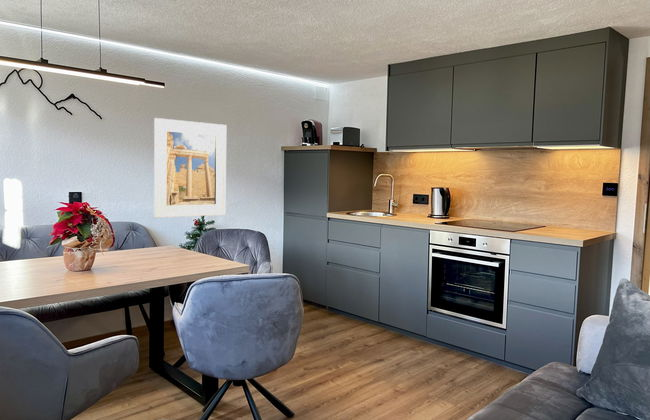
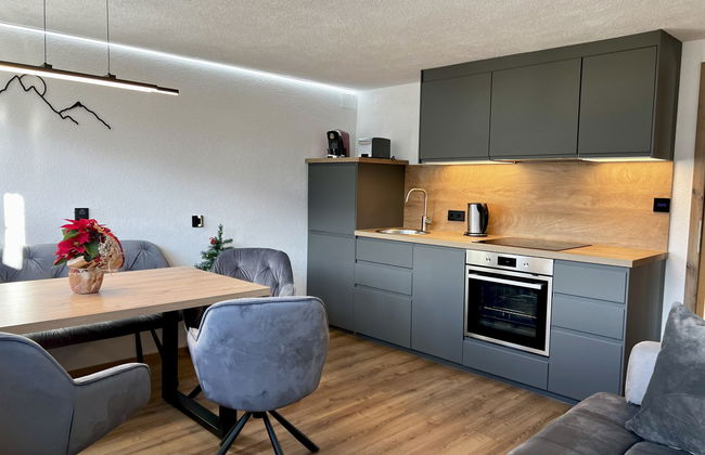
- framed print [153,117,227,219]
